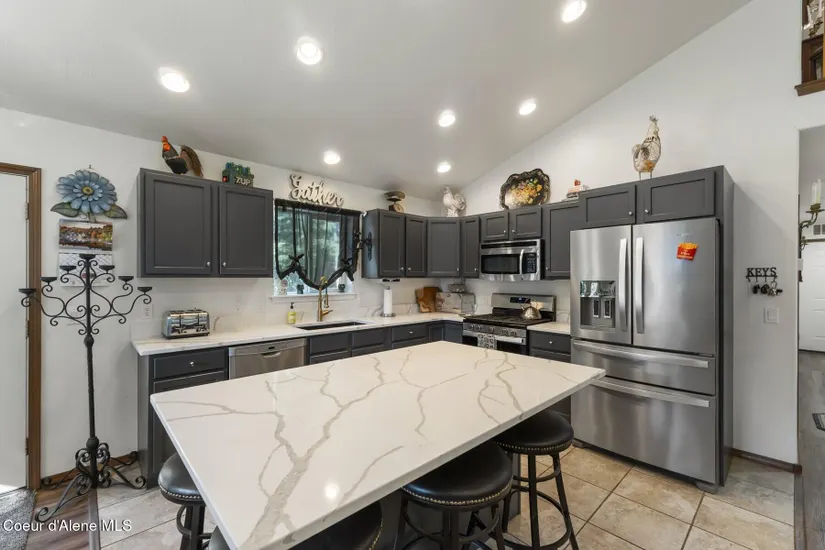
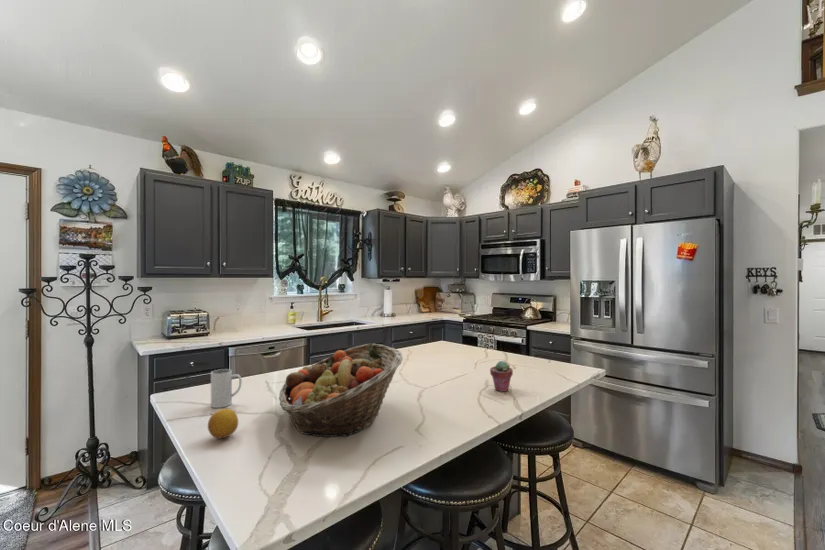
+ fruit basket [278,342,403,438]
+ fruit [207,408,239,439]
+ mug [210,368,243,409]
+ potted succulent [489,360,514,393]
